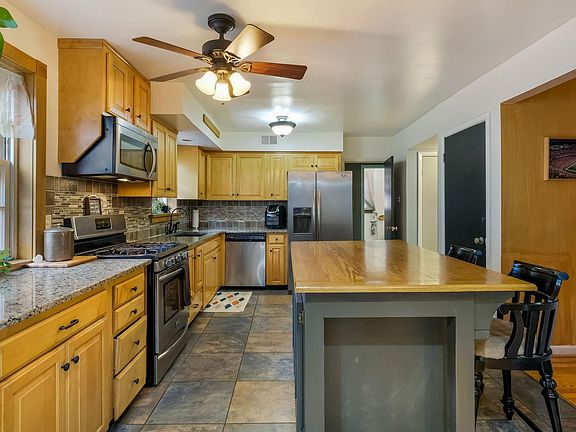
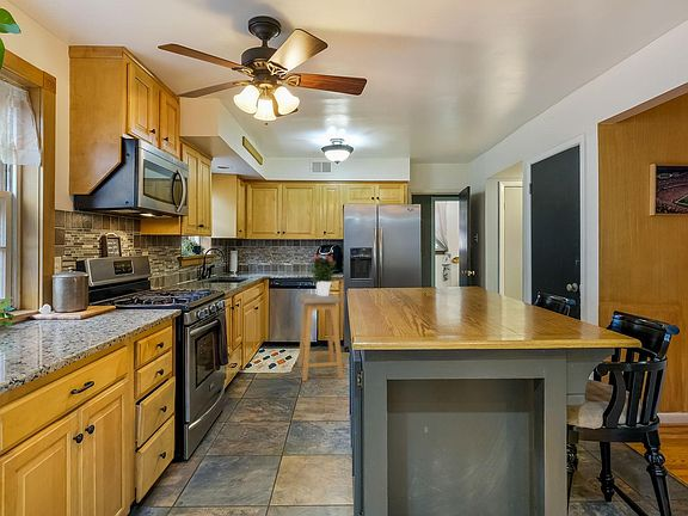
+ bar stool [297,293,345,382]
+ potted flower [311,253,337,296]
